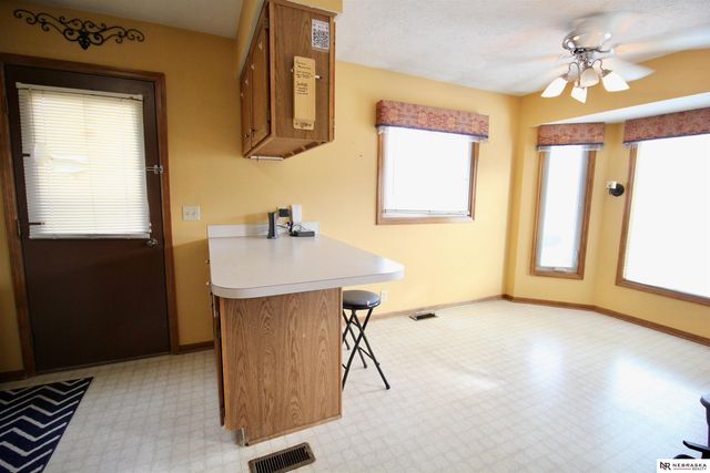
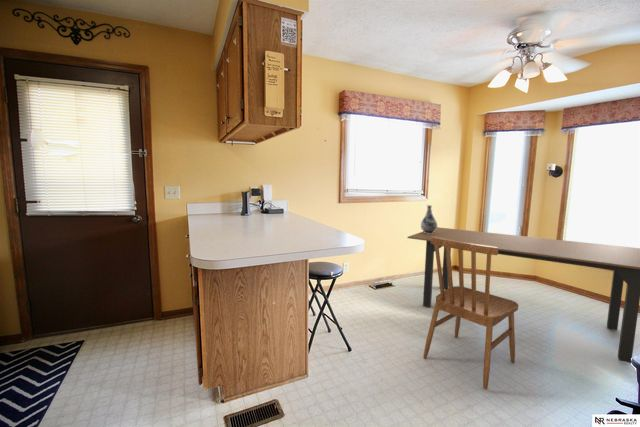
+ dining chair [423,237,519,391]
+ vase [420,204,438,234]
+ dining table [406,226,640,364]
